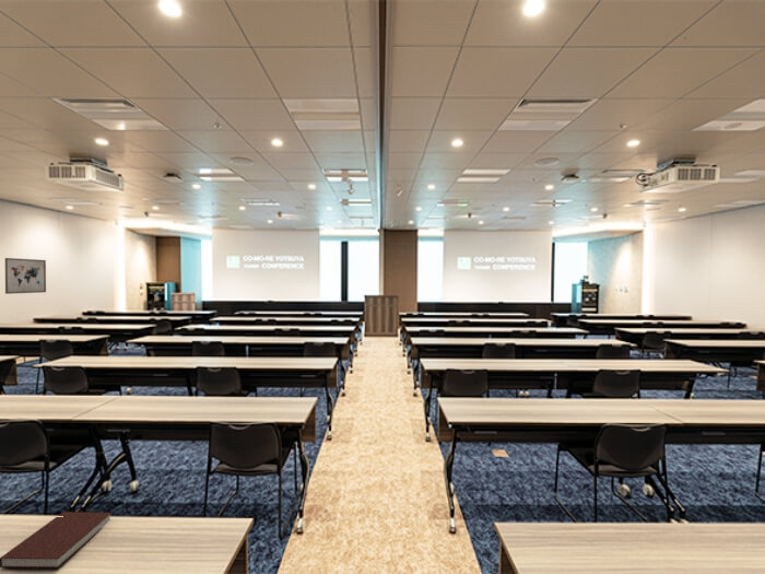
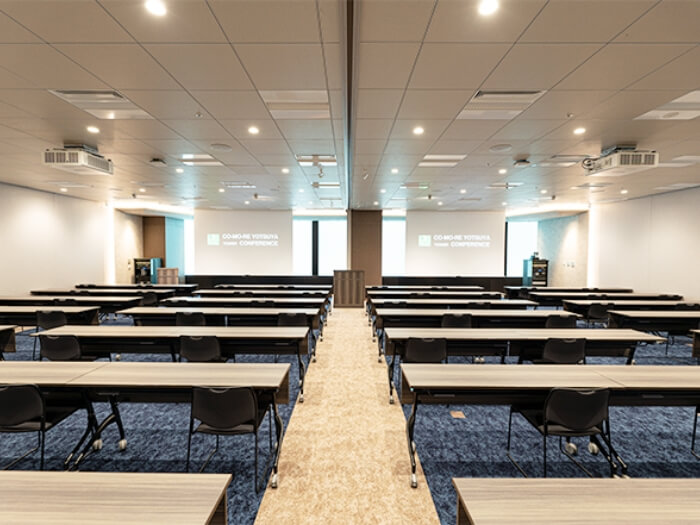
- wall art [4,257,47,295]
- notebook [0,511,113,570]
